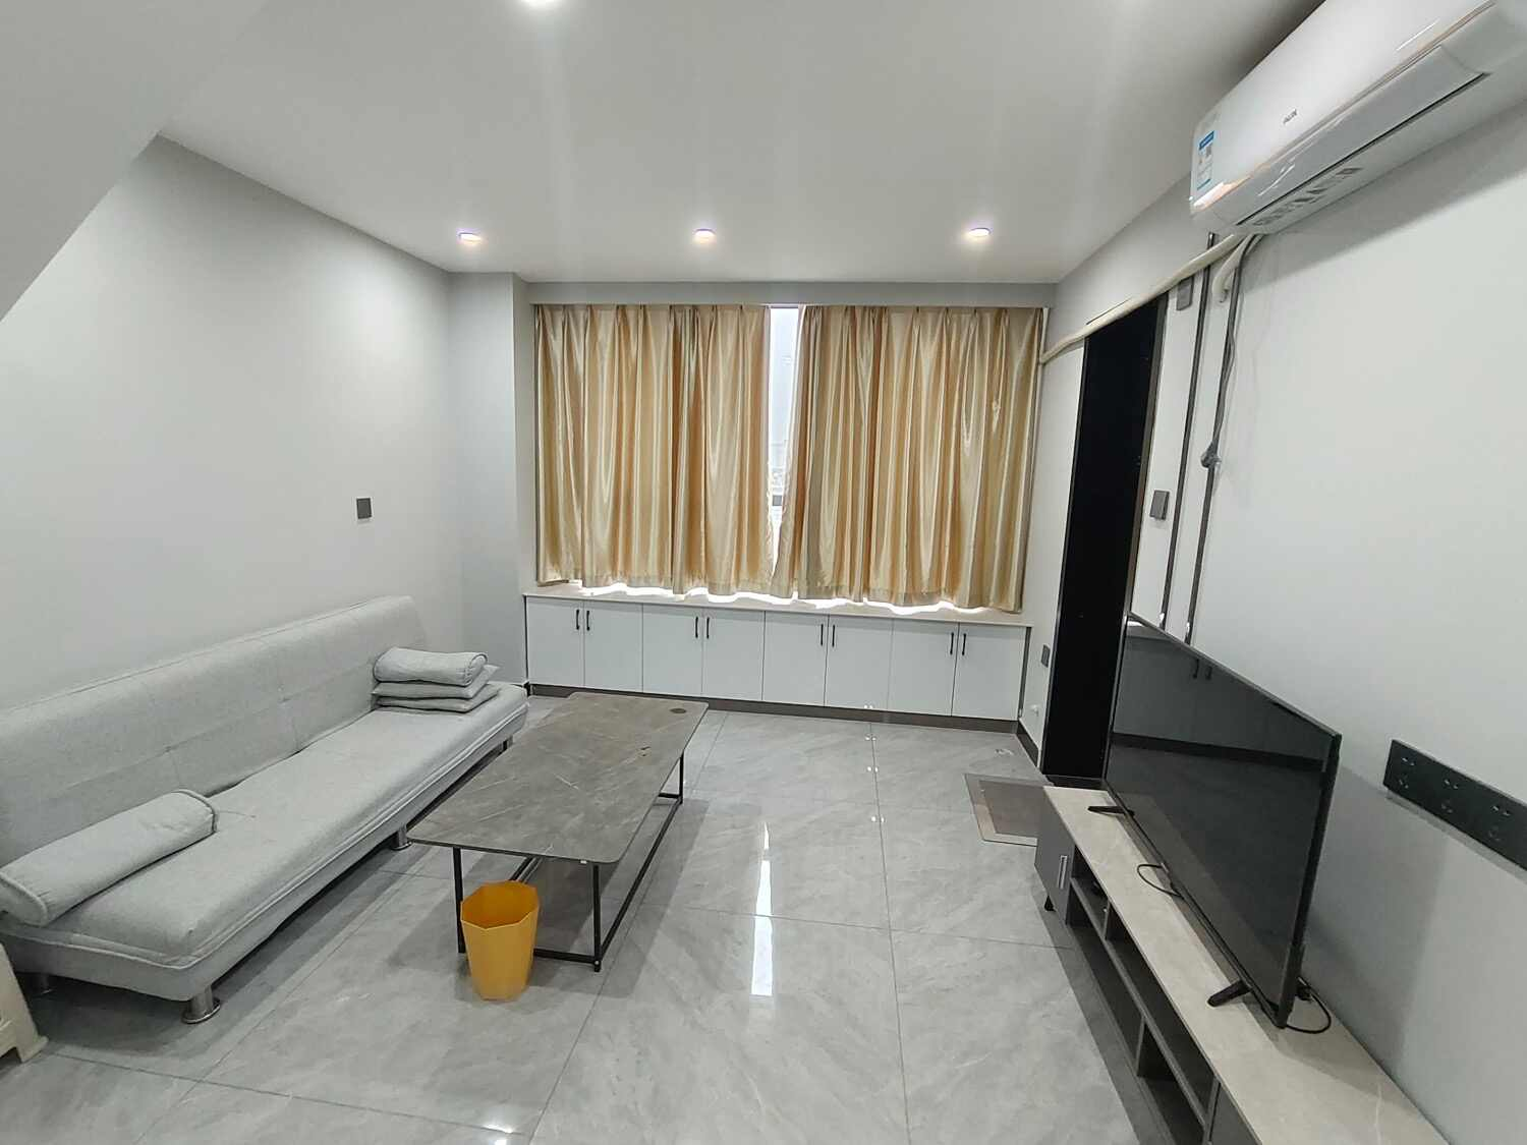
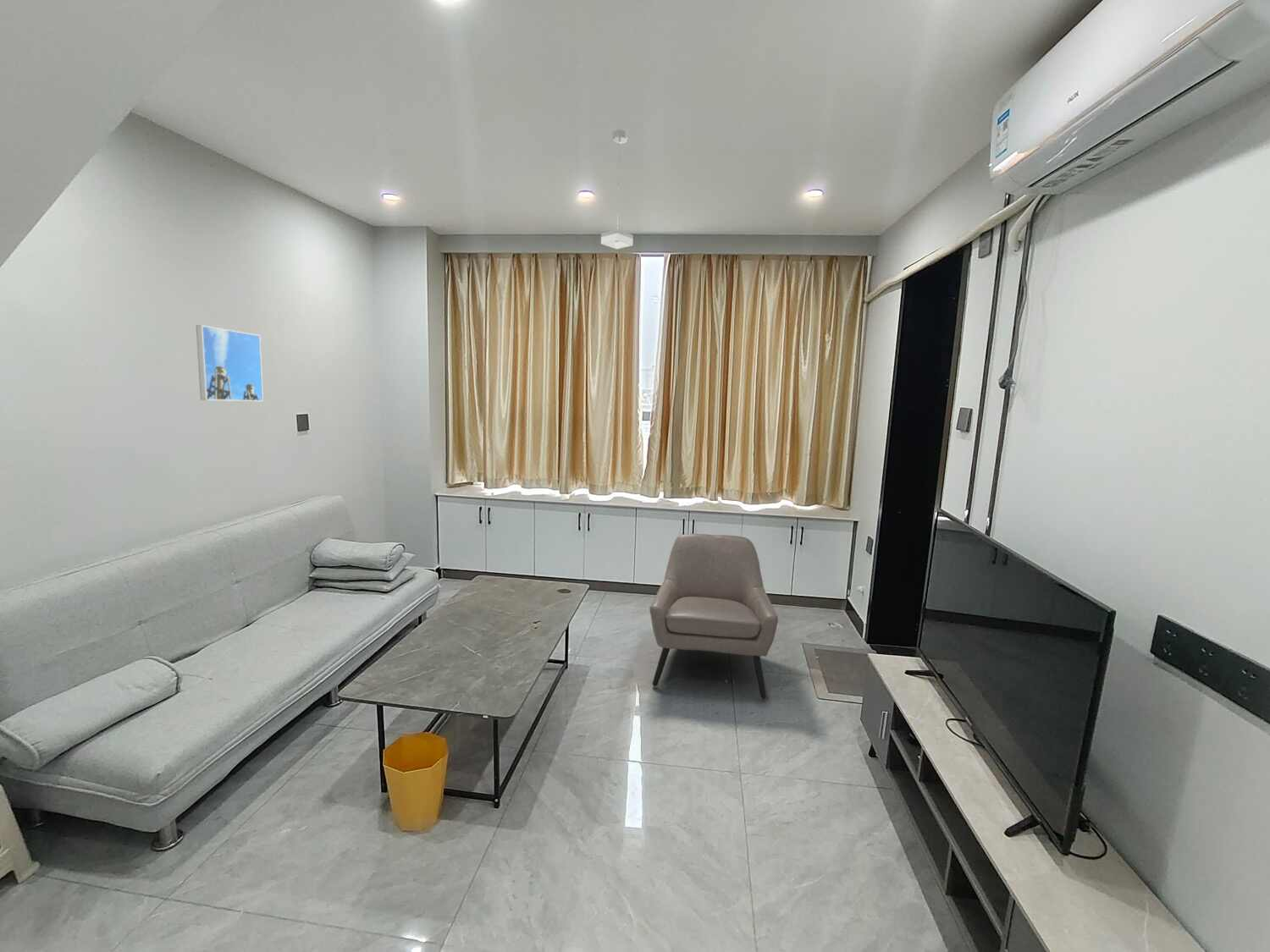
+ armchair [649,533,779,700]
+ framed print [196,324,264,402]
+ pendant lamp [600,129,634,250]
